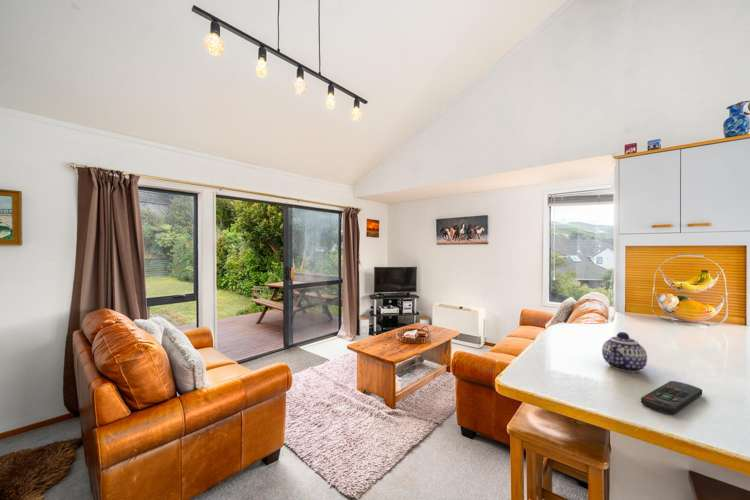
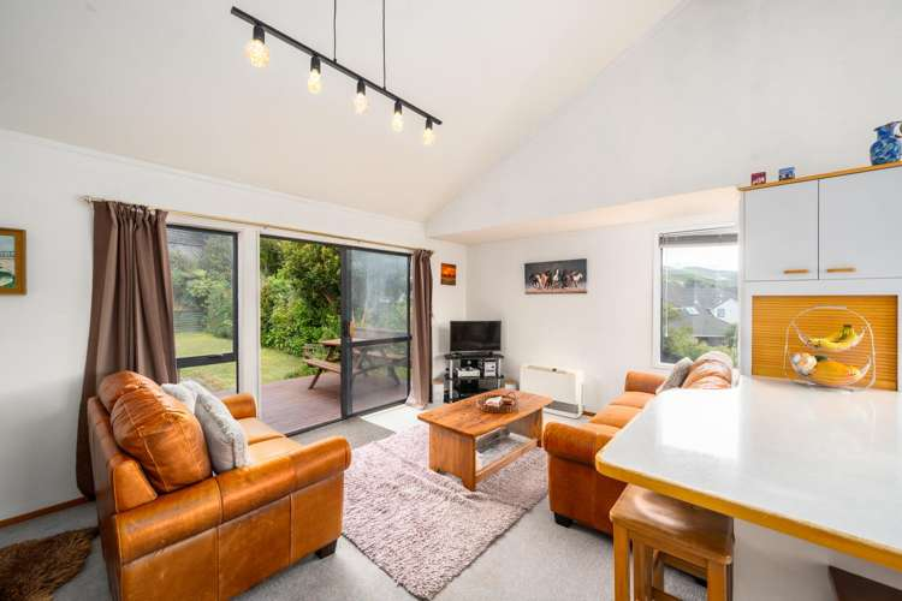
- teapot [601,331,648,373]
- remote control [640,380,703,416]
